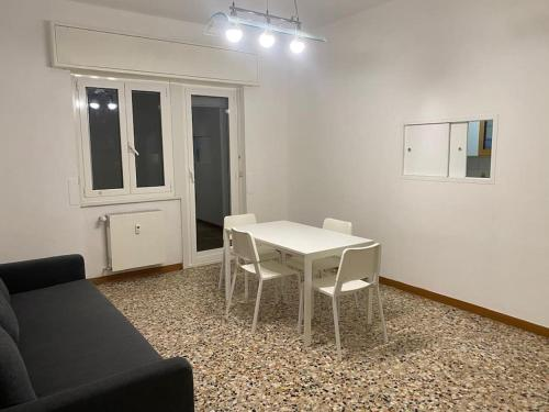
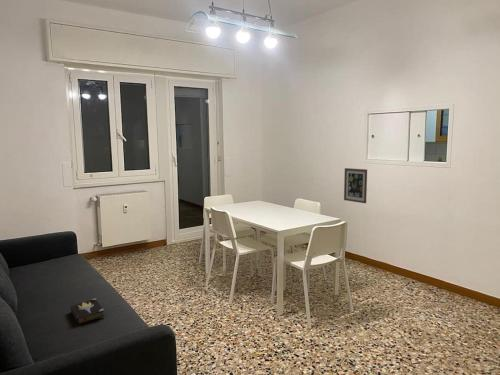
+ hardback book [70,298,106,326]
+ wall art [343,167,368,204]
